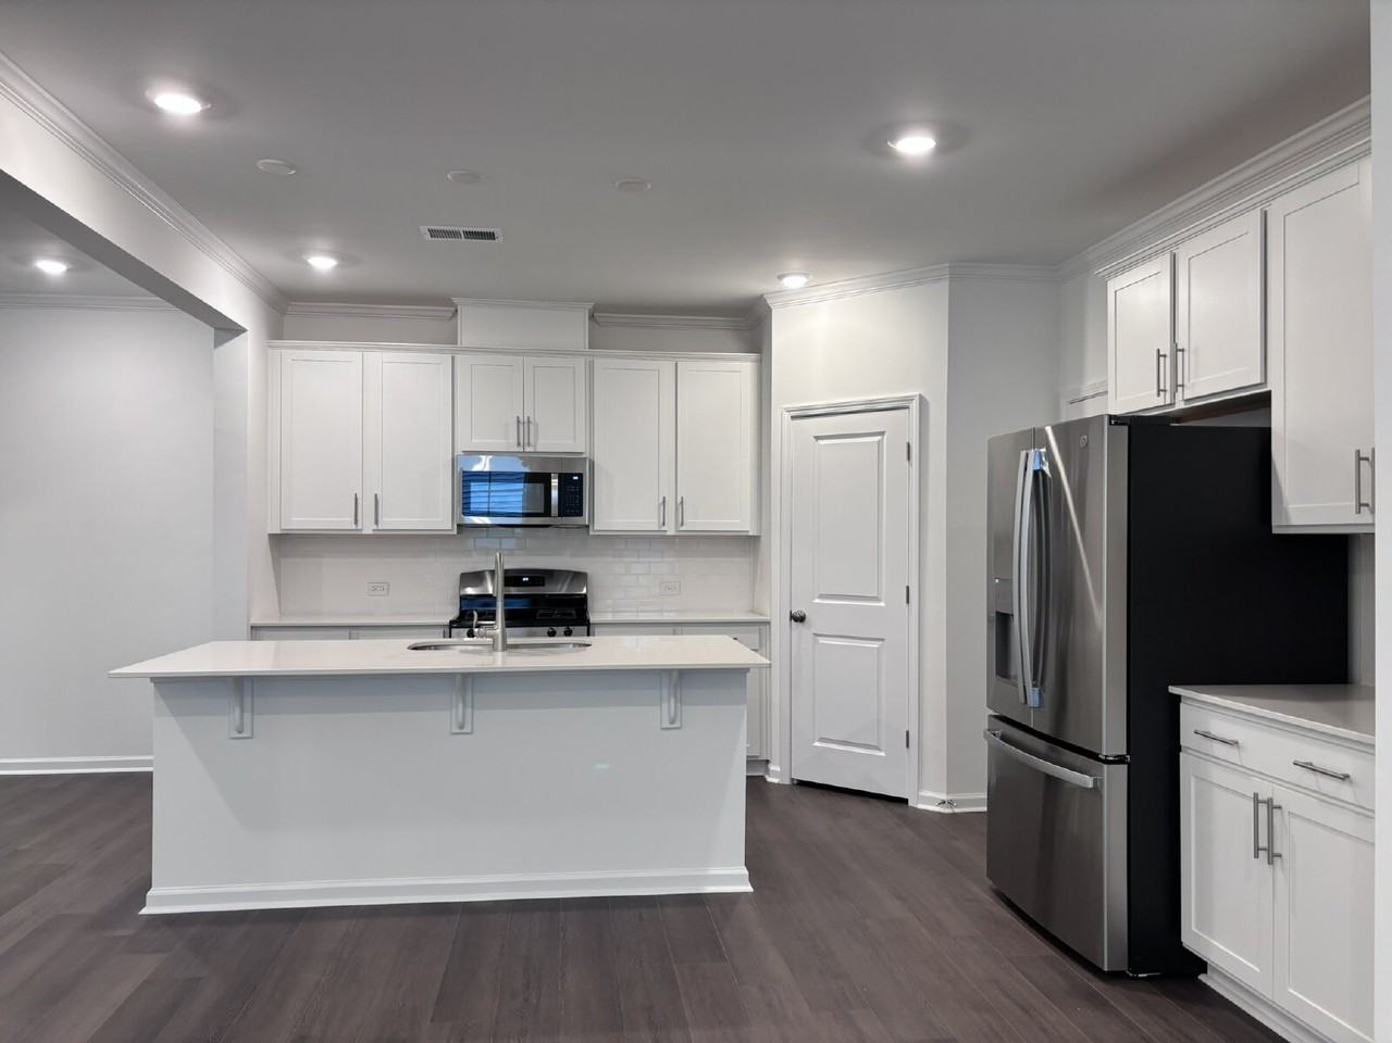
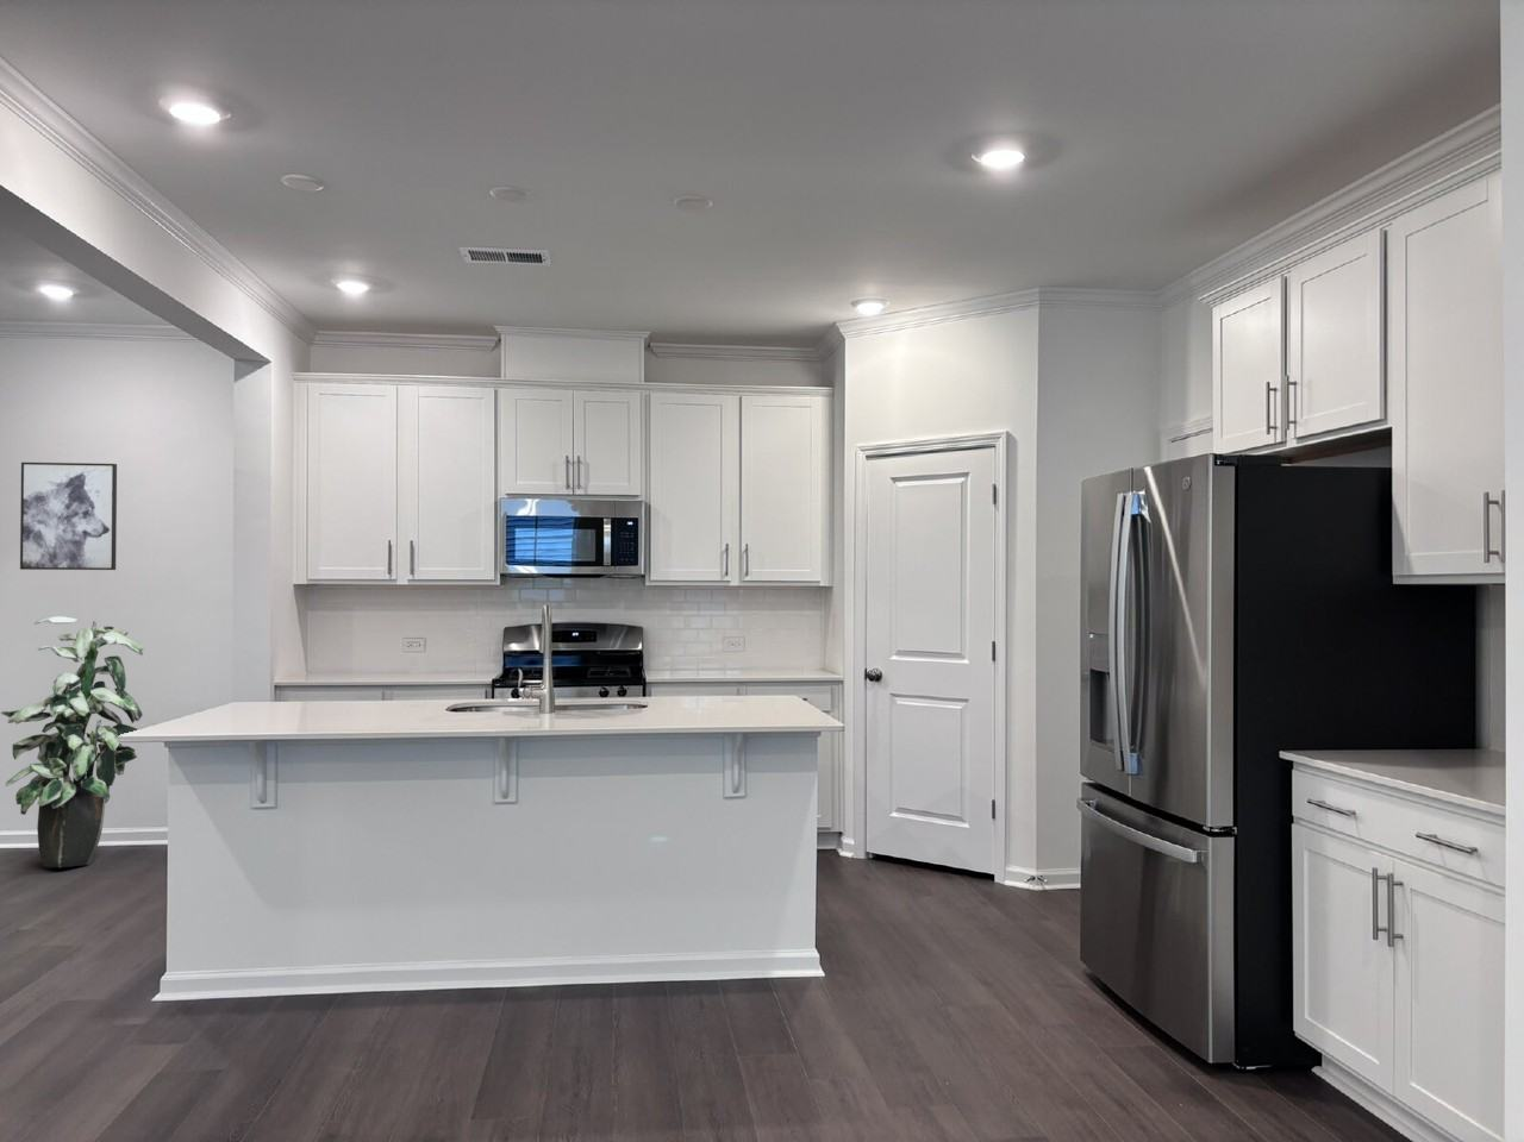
+ wall art [19,462,118,571]
+ indoor plant [0,615,145,868]
